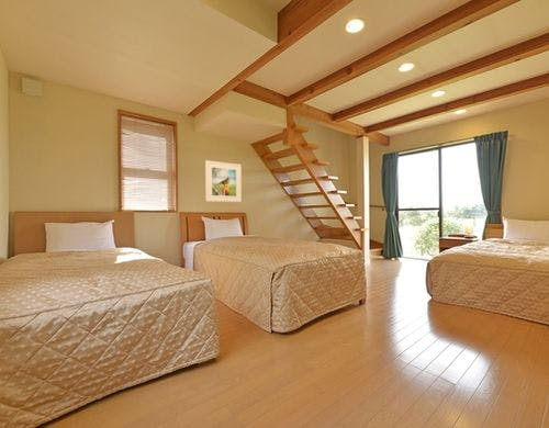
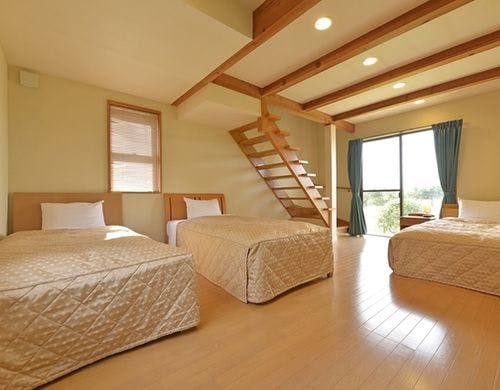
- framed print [204,159,243,203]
